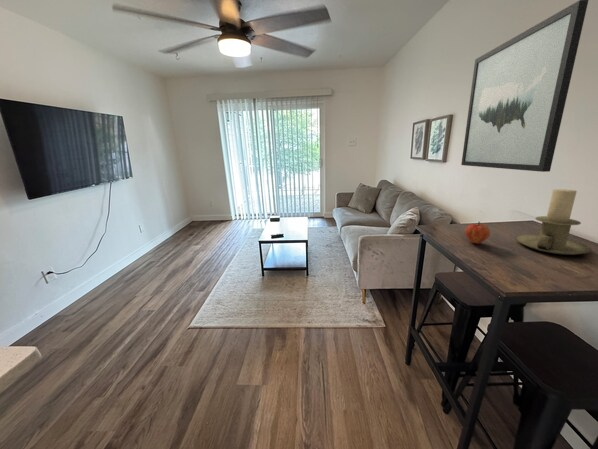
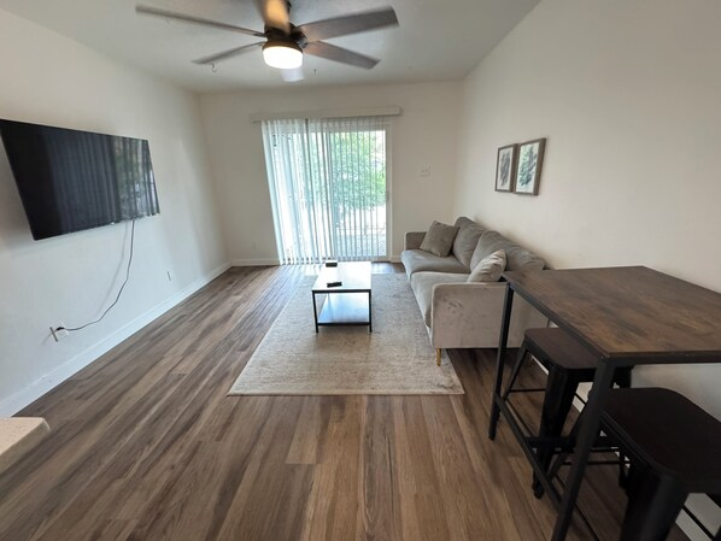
- candle holder [515,188,593,256]
- wall art [460,0,589,173]
- fruit [464,221,491,245]
